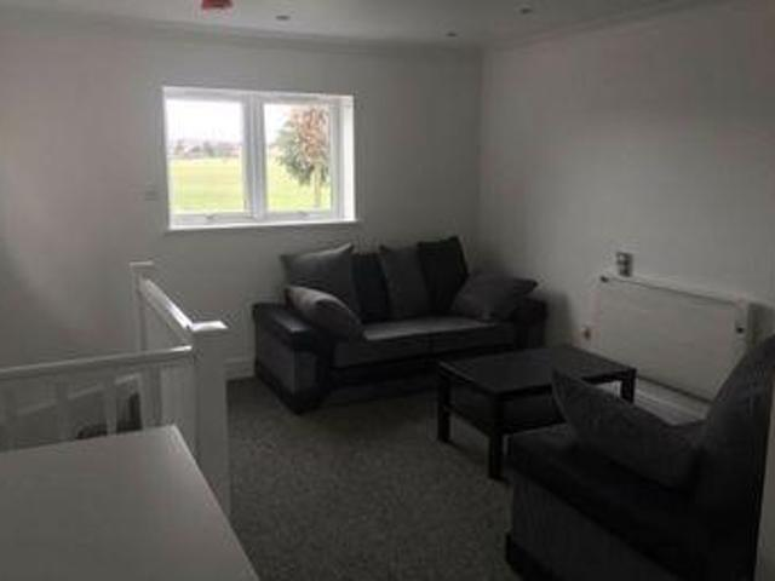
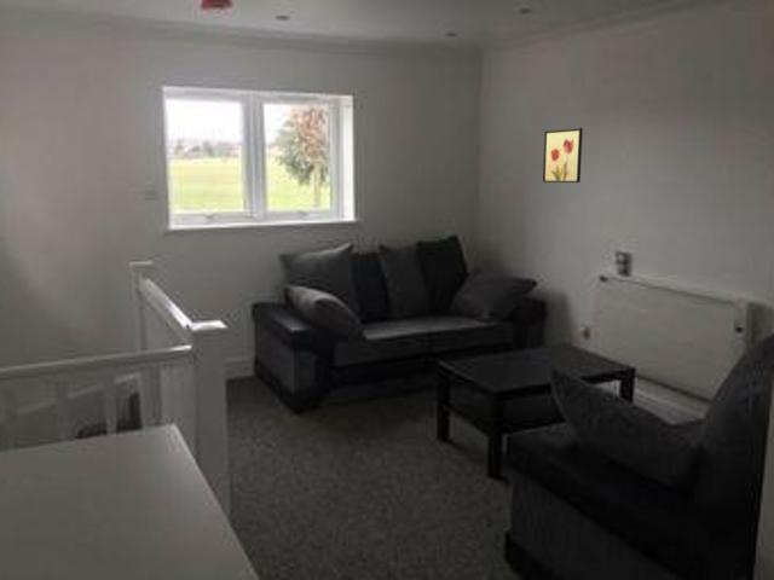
+ wall art [542,127,584,184]
